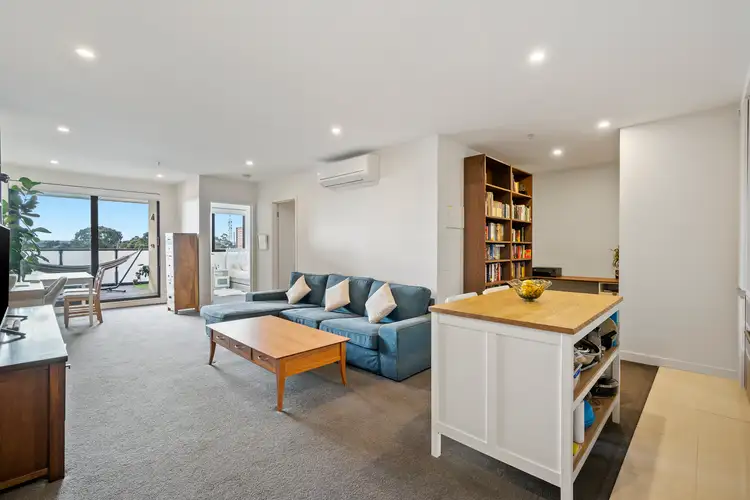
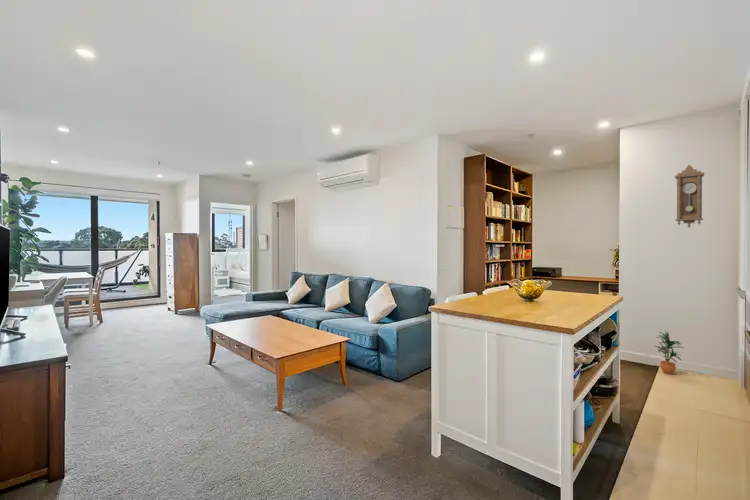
+ pendulum clock [674,164,705,229]
+ potted plant [654,330,685,375]
